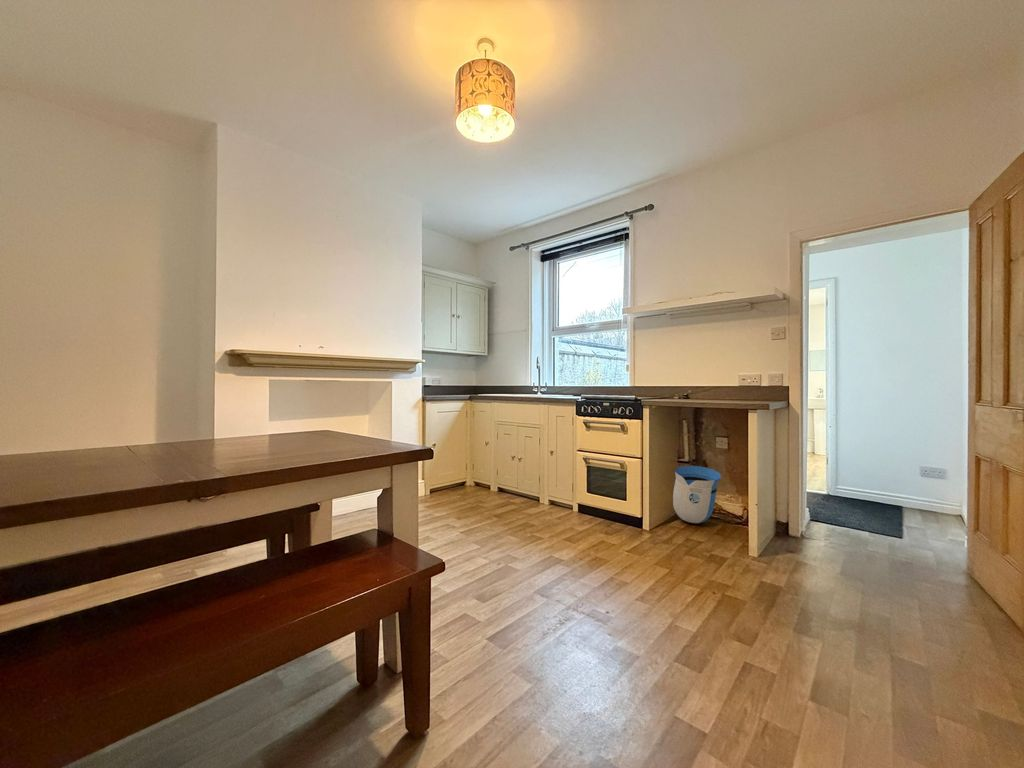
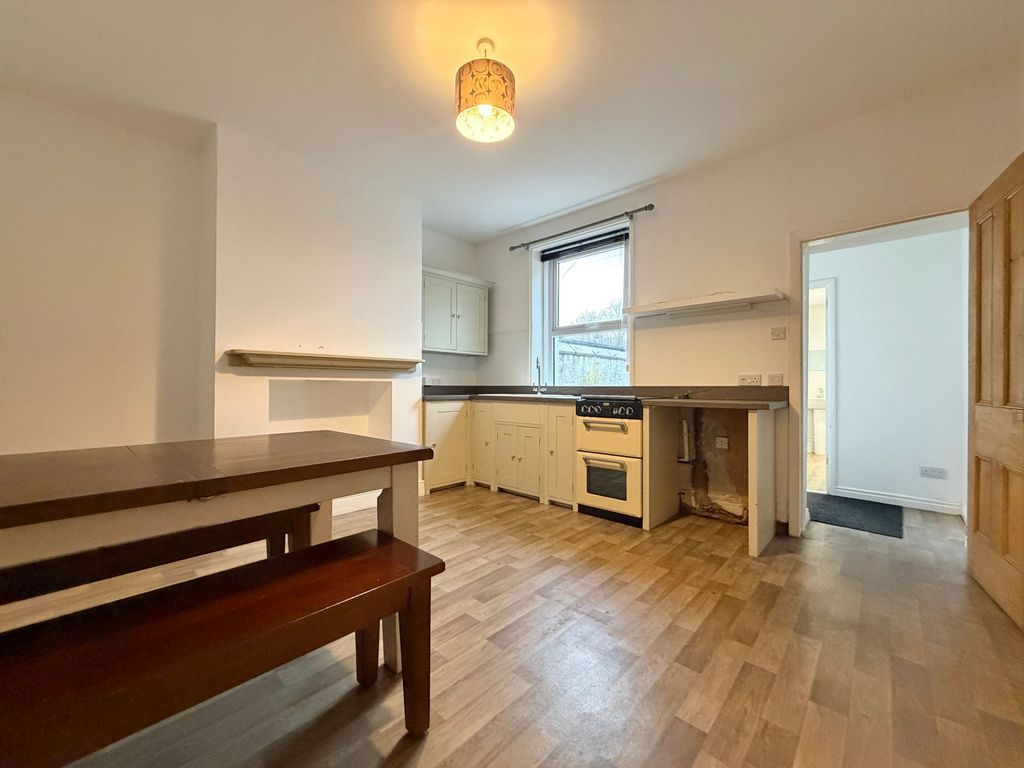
- sun visor [672,465,722,524]
